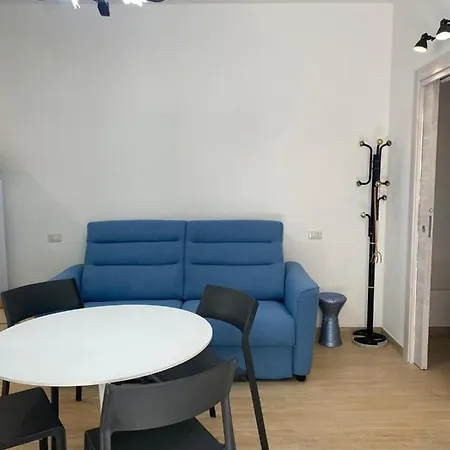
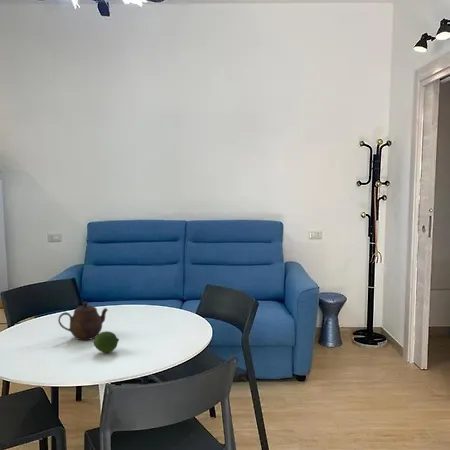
+ fruit [93,330,120,353]
+ teapot [57,301,109,341]
